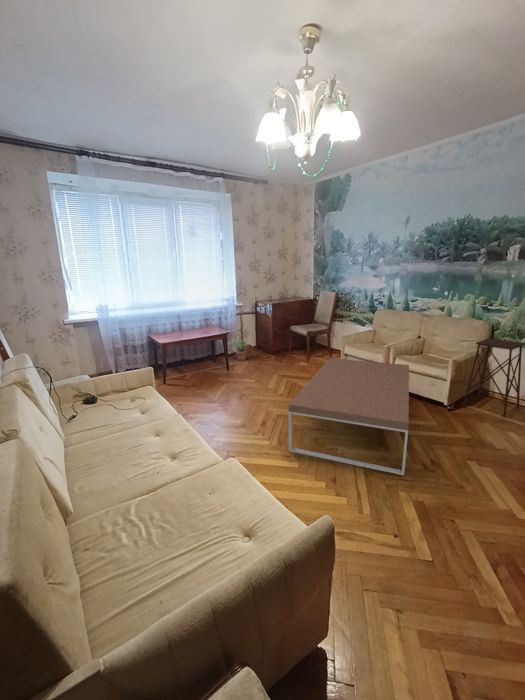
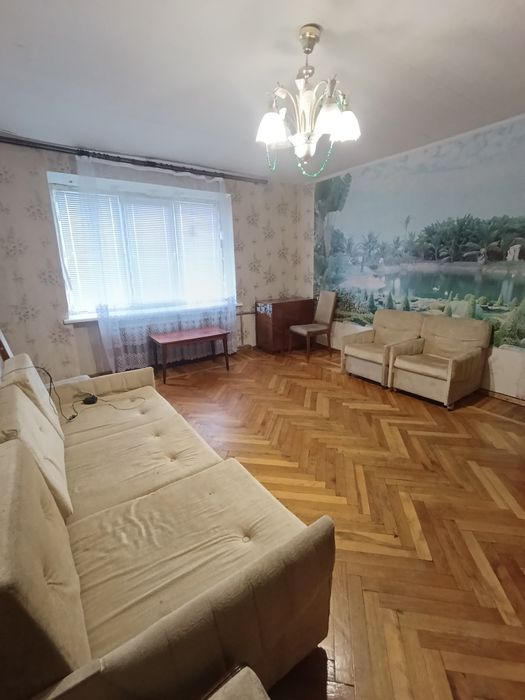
- potted plant [231,337,249,361]
- side table [462,337,525,419]
- coffee table [288,357,410,476]
